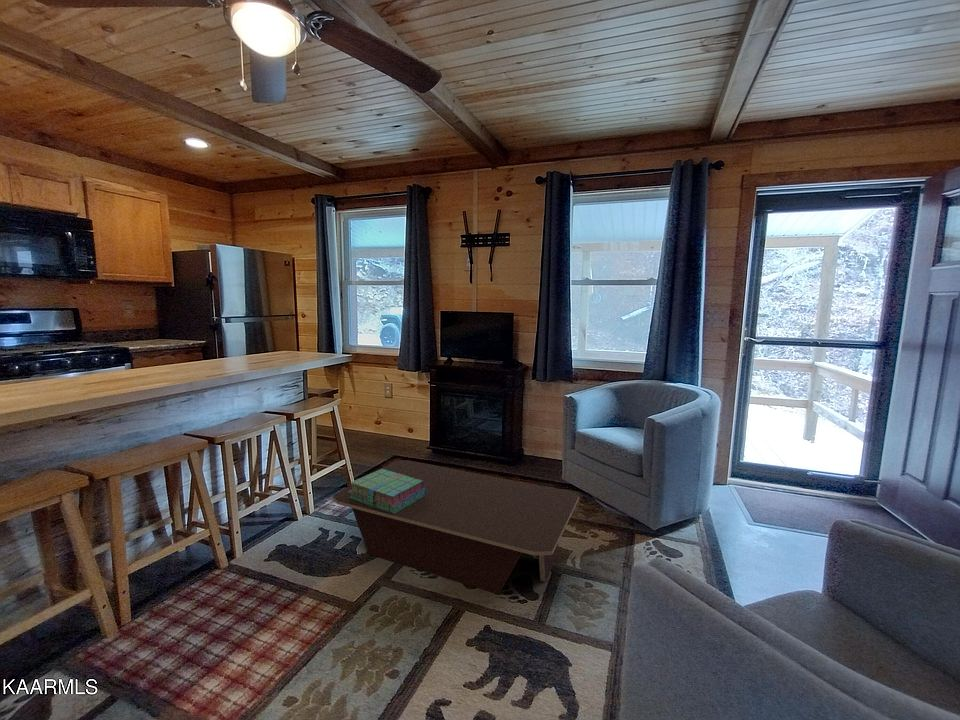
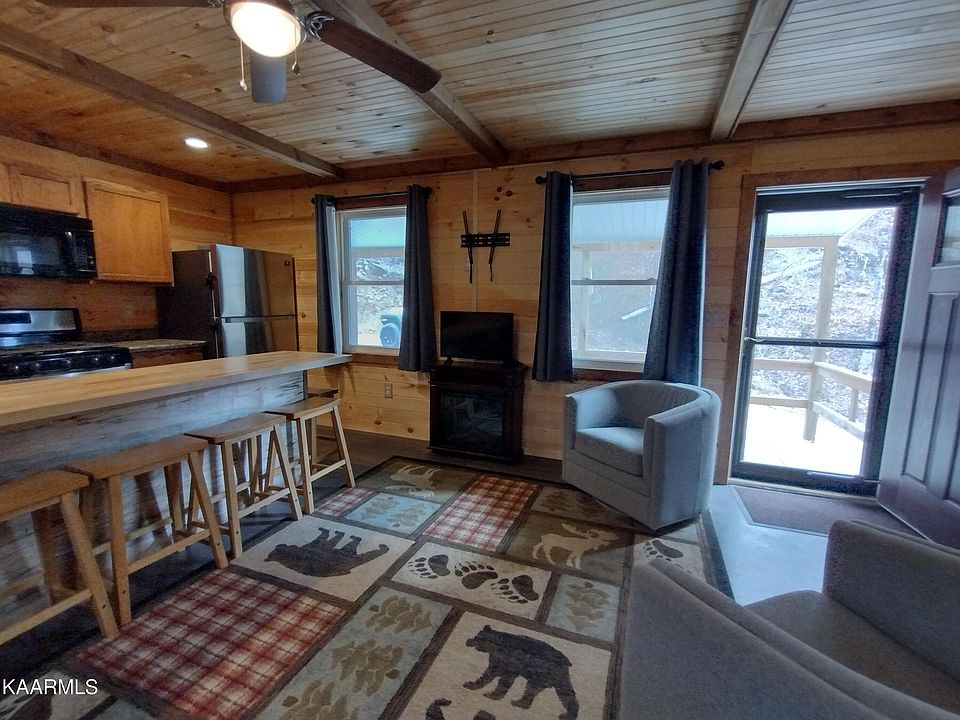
- coffee table [331,459,580,595]
- stack of books [348,468,426,514]
